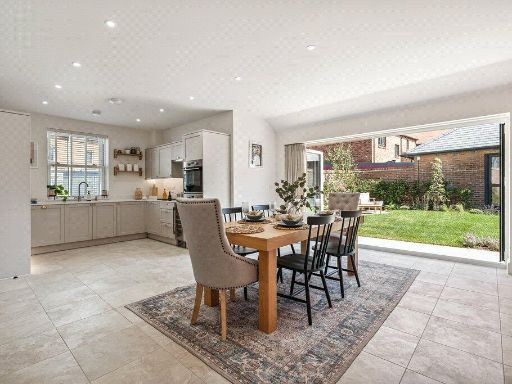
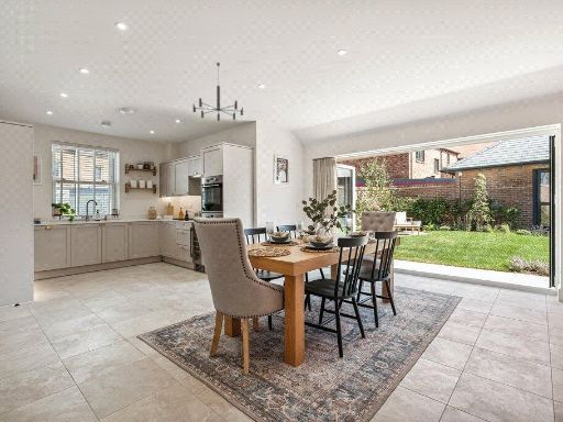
+ chandelier [192,62,244,122]
